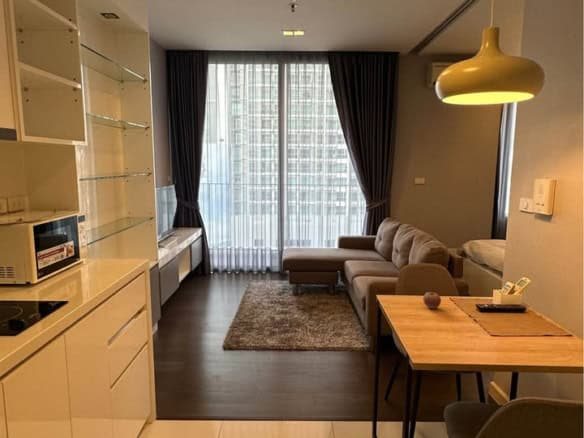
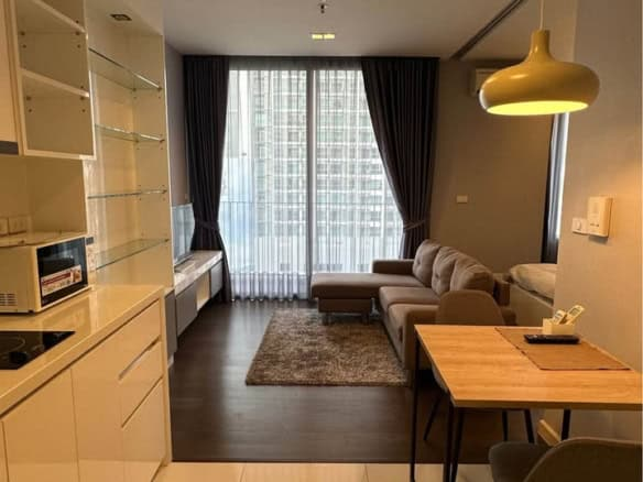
- apple [422,290,442,309]
